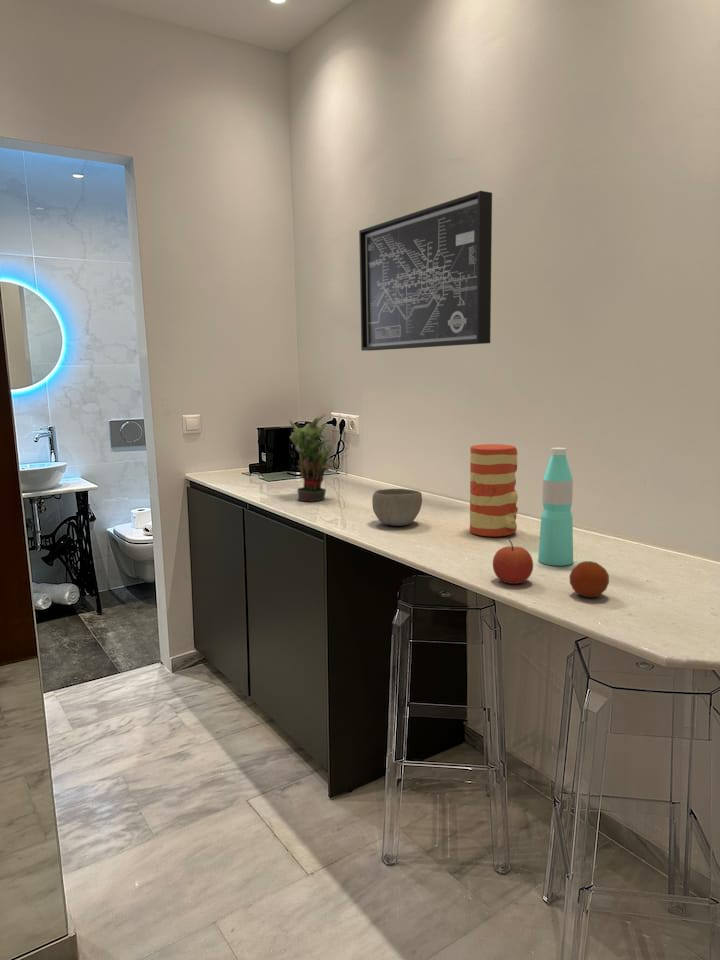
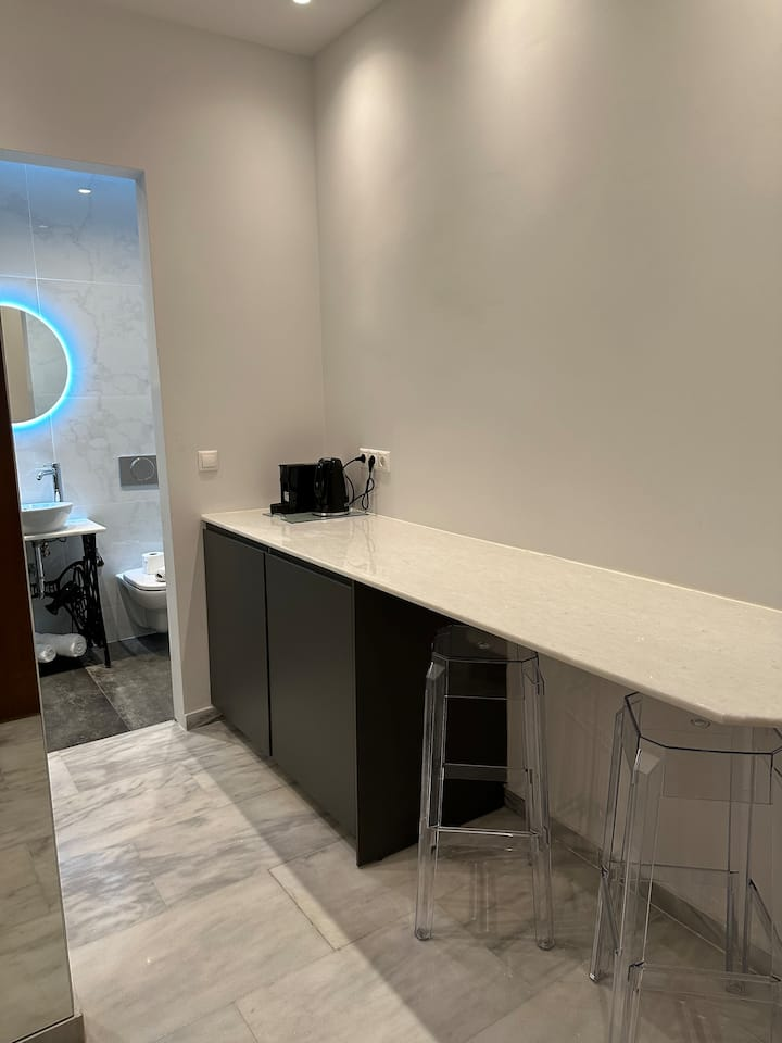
- bowl [371,488,423,527]
- water bottle [537,447,574,567]
- wall art [358,190,493,352]
- apple [492,539,534,585]
- orange [569,560,610,599]
- vase [469,443,519,538]
- potted plant [289,413,340,503]
